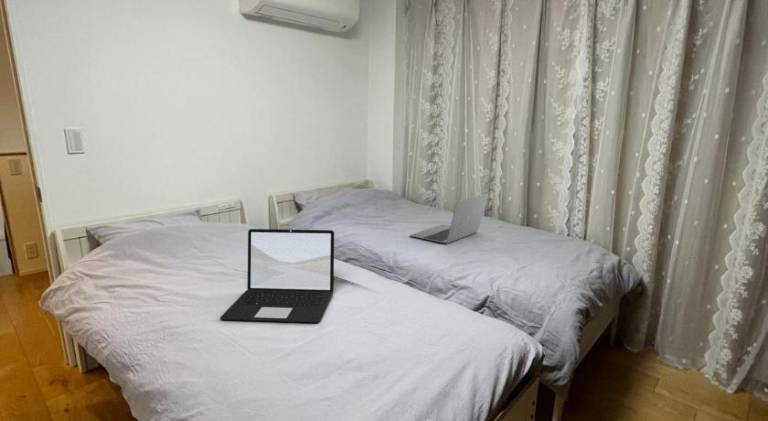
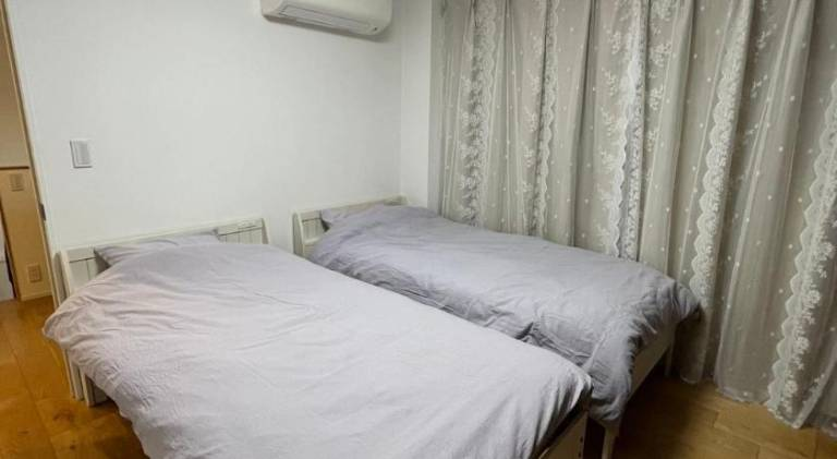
- laptop [409,192,489,245]
- laptop [219,228,335,324]
